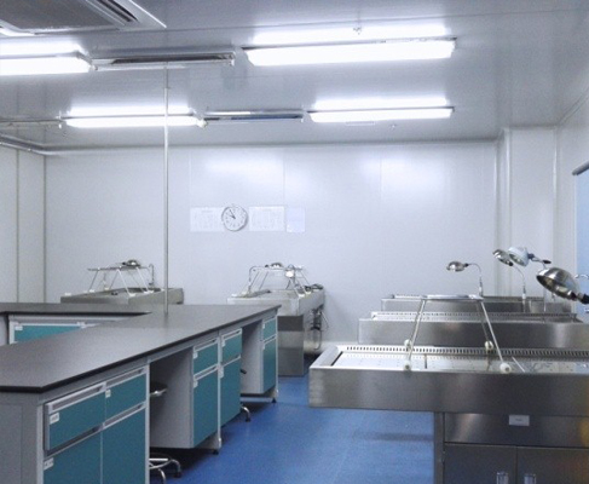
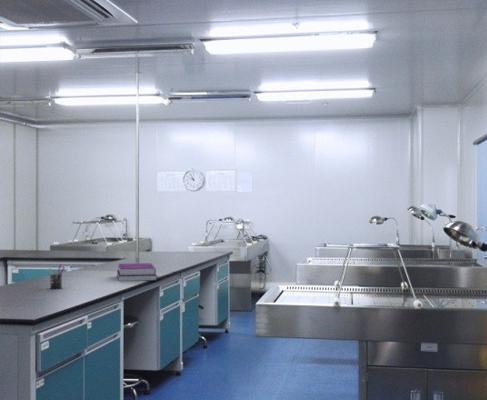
+ pen holder [48,263,66,290]
+ notebook [116,262,159,282]
